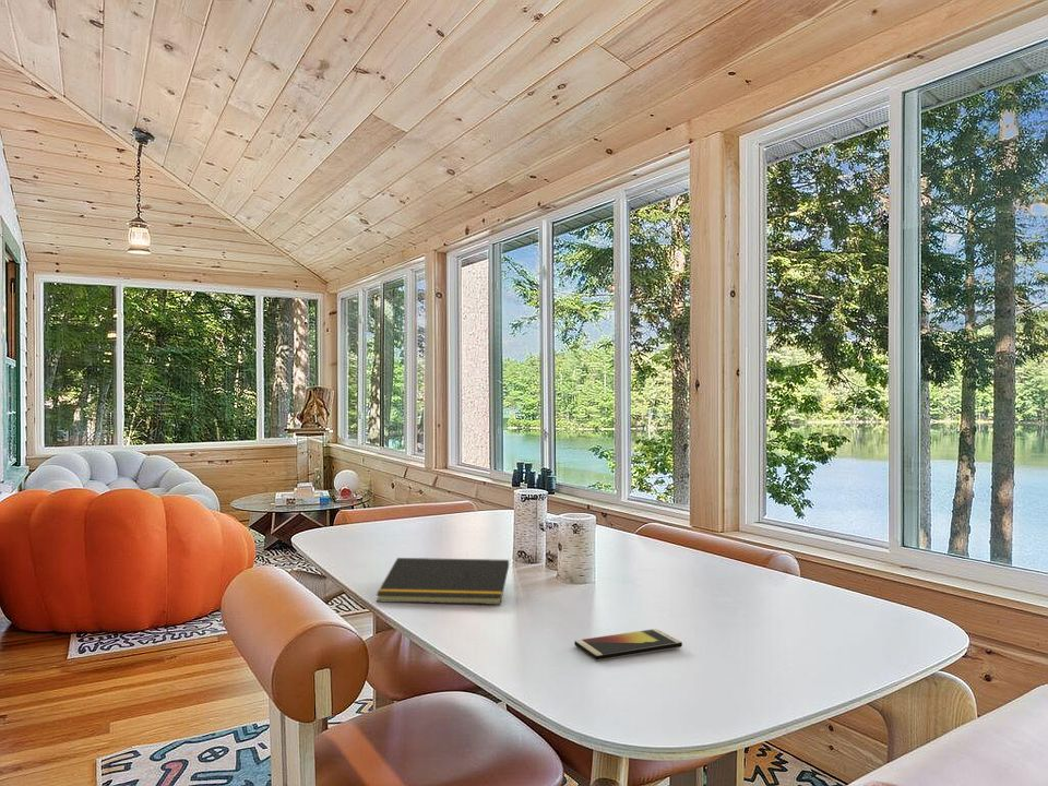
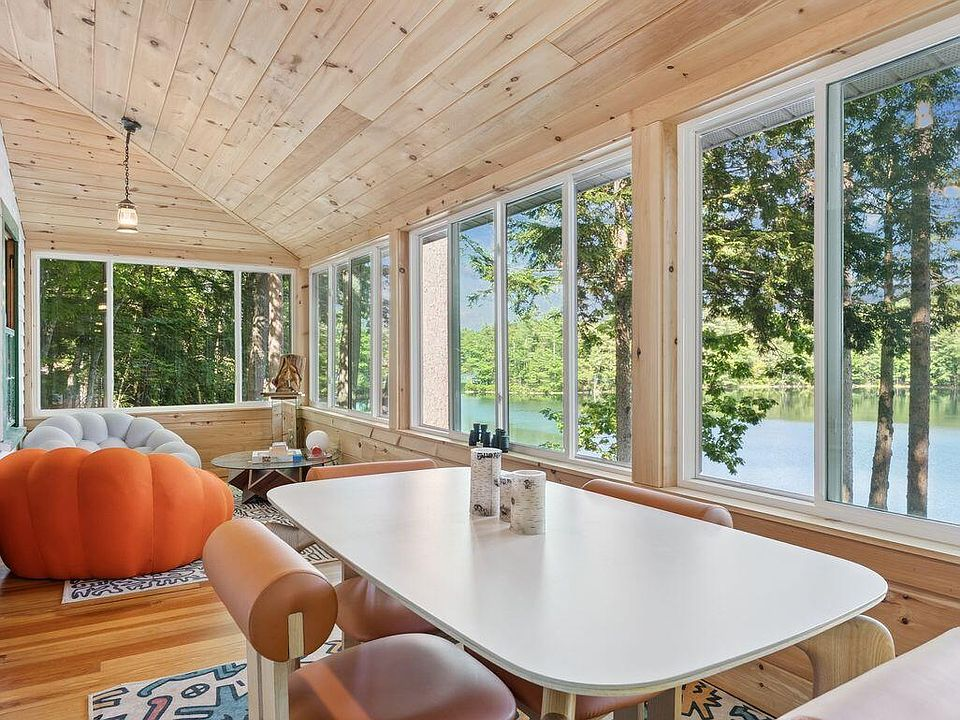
- notepad [376,557,510,606]
- smartphone [573,628,683,662]
